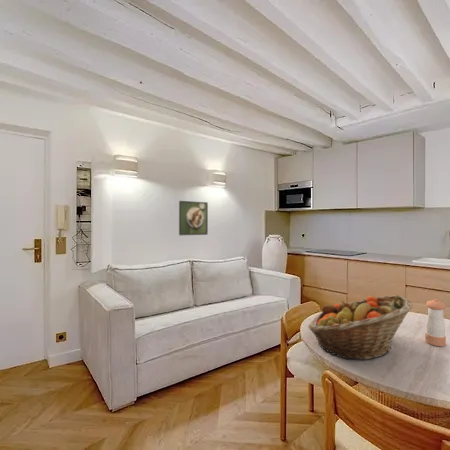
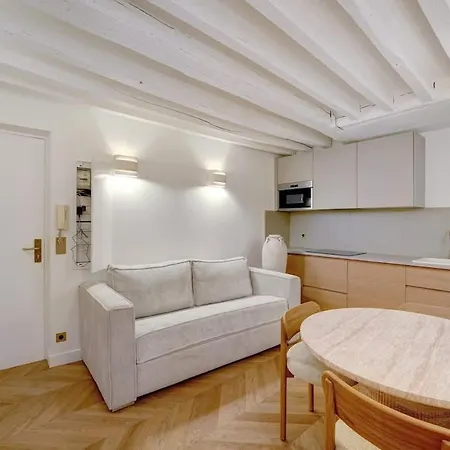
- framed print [178,200,209,236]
- pepper shaker [425,298,447,347]
- fruit basket [307,294,414,360]
